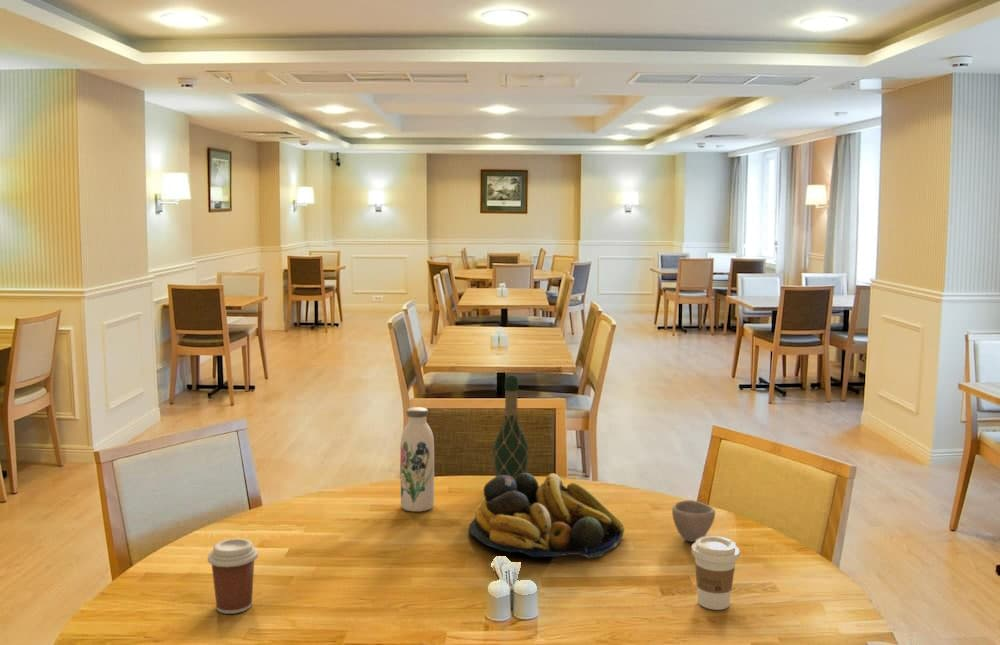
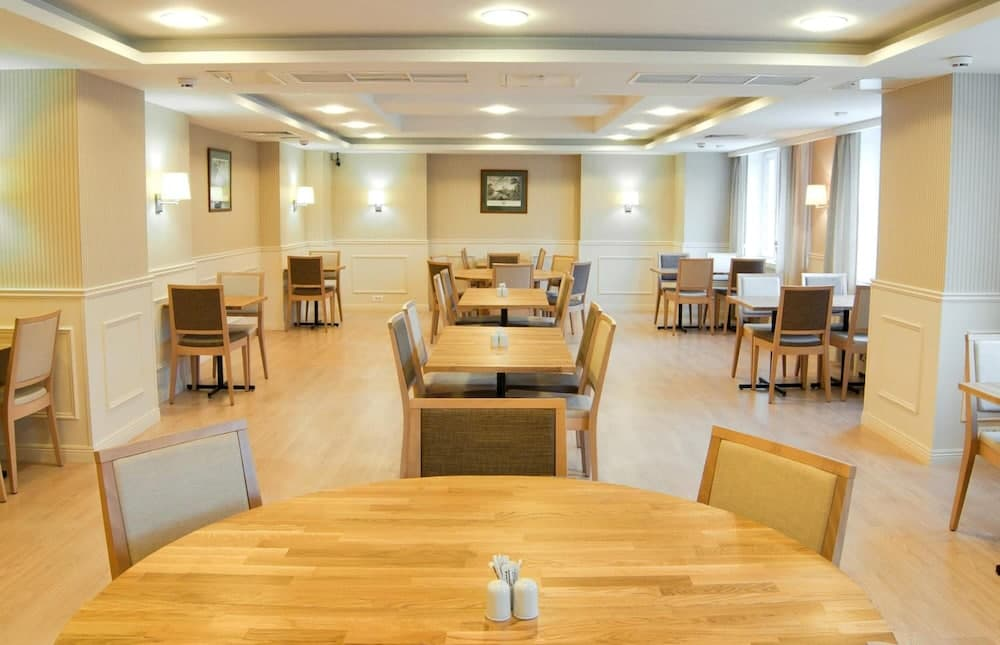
- wine bottle [492,375,530,480]
- coffee cup [207,537,259,615]
- cup [671,499,716,543]
- coffee cup [690,535,741,611]
- water bottle [400,406,435,512]
- fruit bowl [468,472,626,559]
